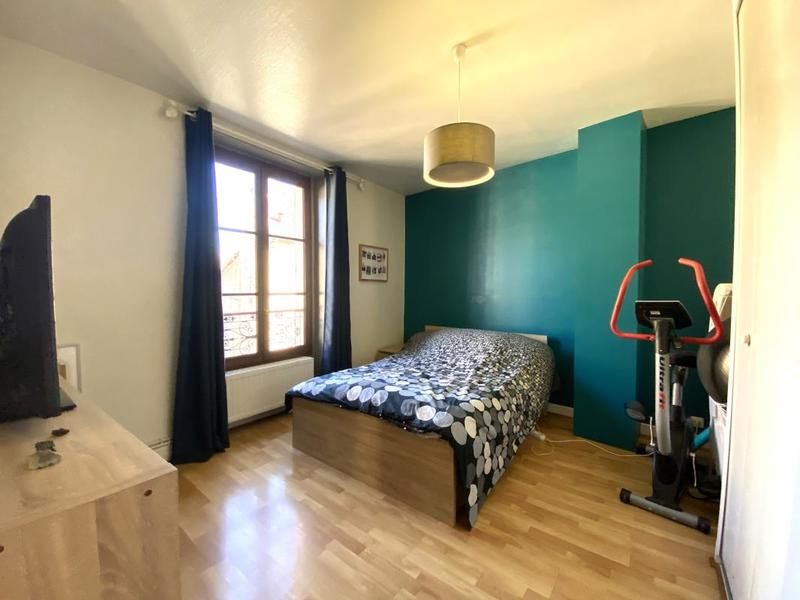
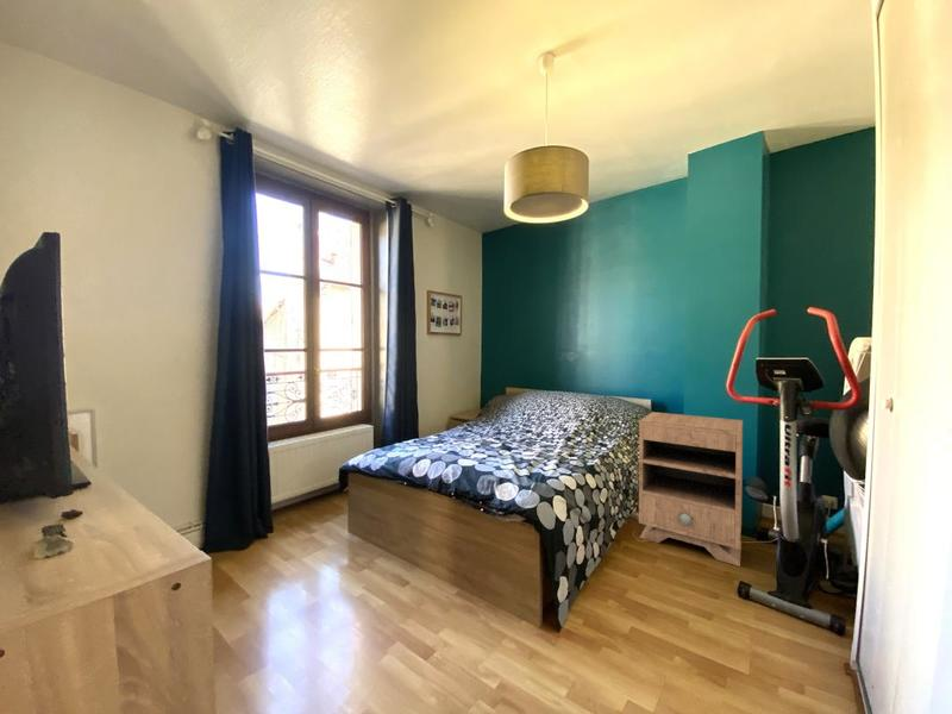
+ nightstand [638,411,744,568]
